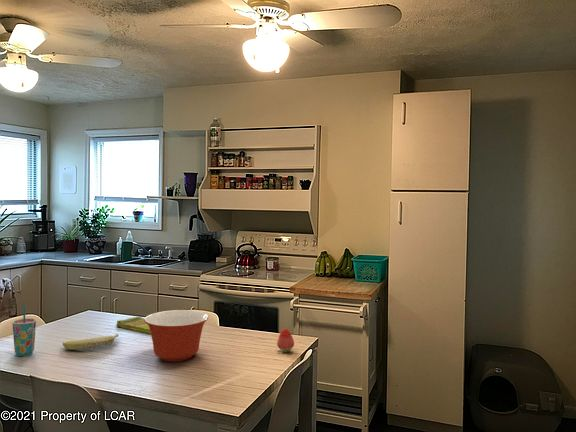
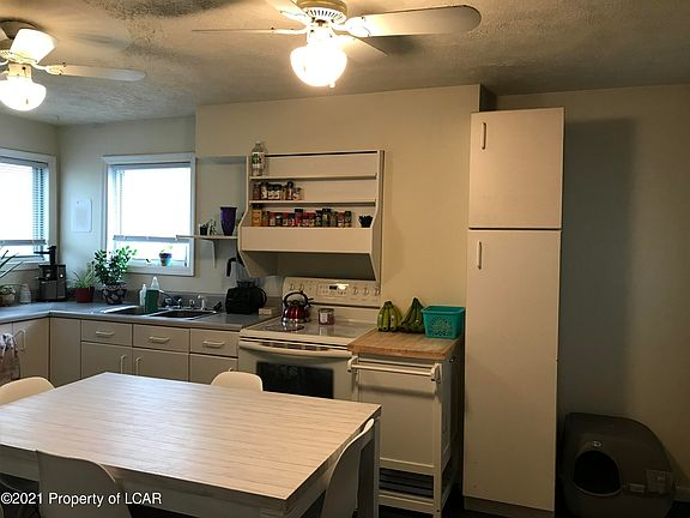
- cup [12,304,37,357]
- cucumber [62,333,119,351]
- mixing bowl [144,309,209,362]
- fruit [276,328,295,353]
- dish towel [115,316,151,335]
